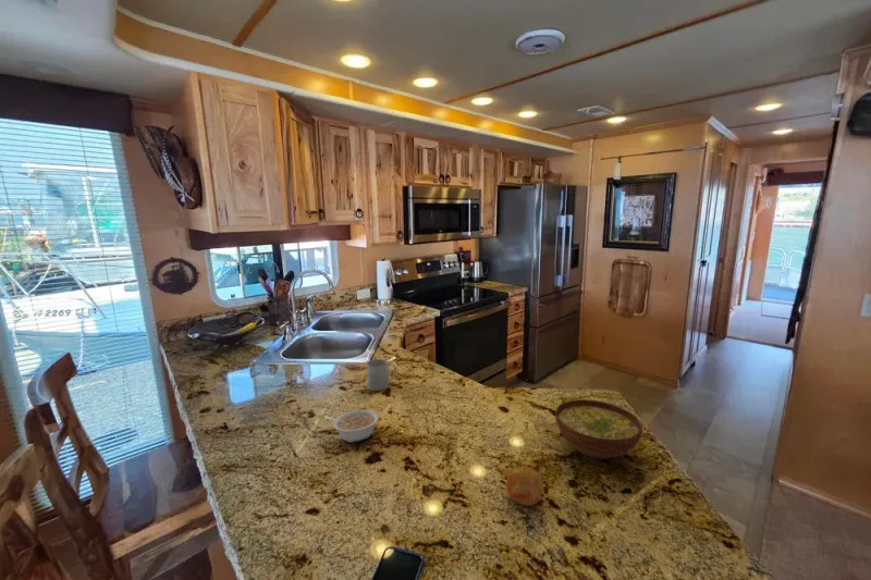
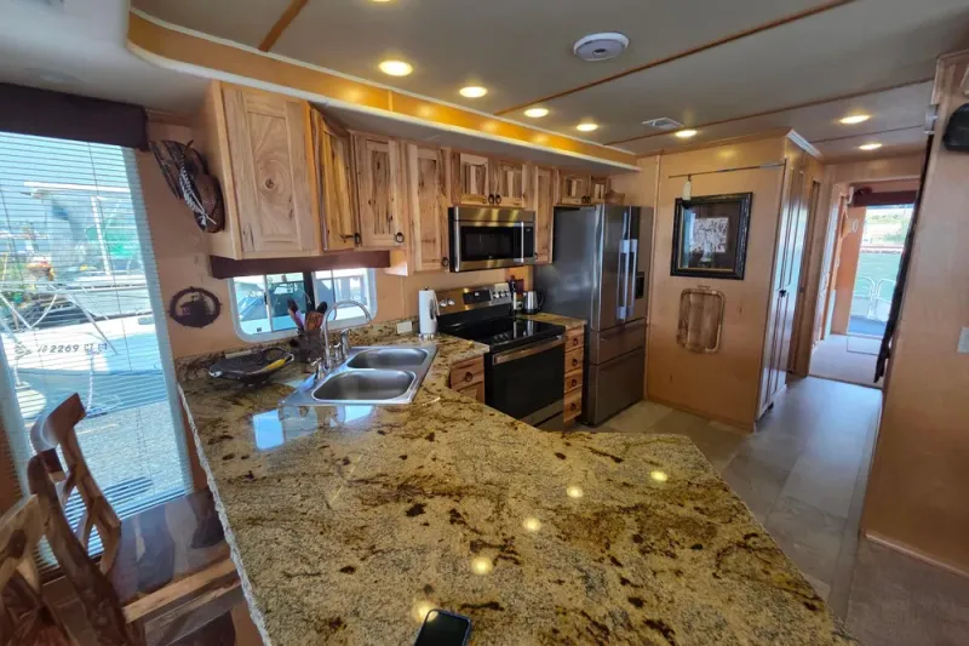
- mug [365,358,397,392]
- legume [323,408,380,443]
- bowl [554,398,643,460]
- fruit [505,465,543,507]
